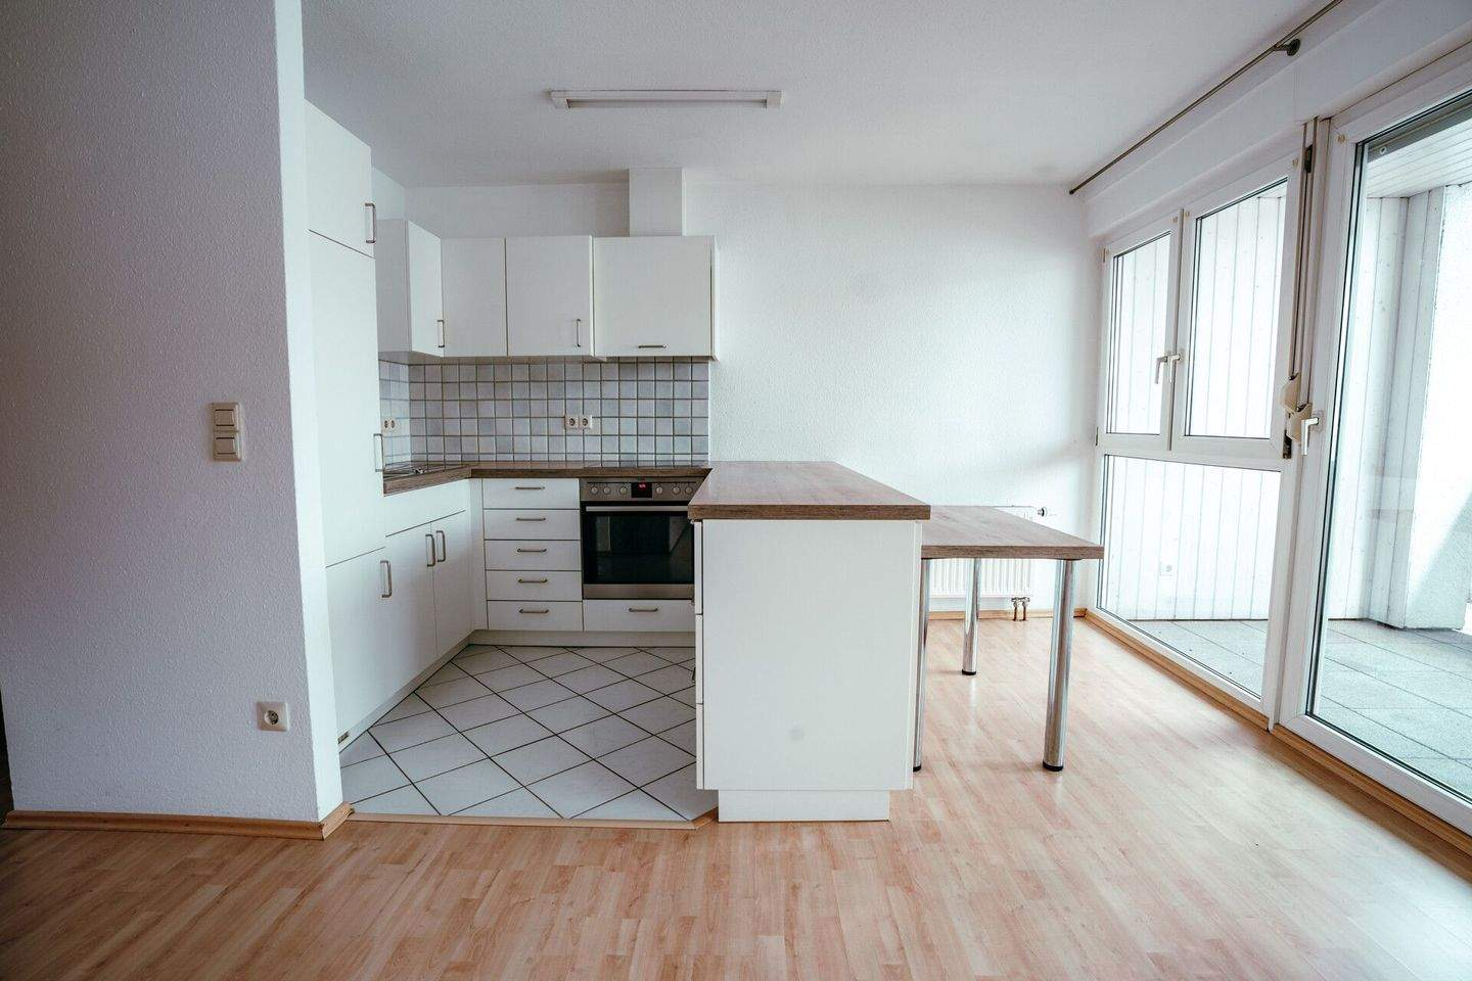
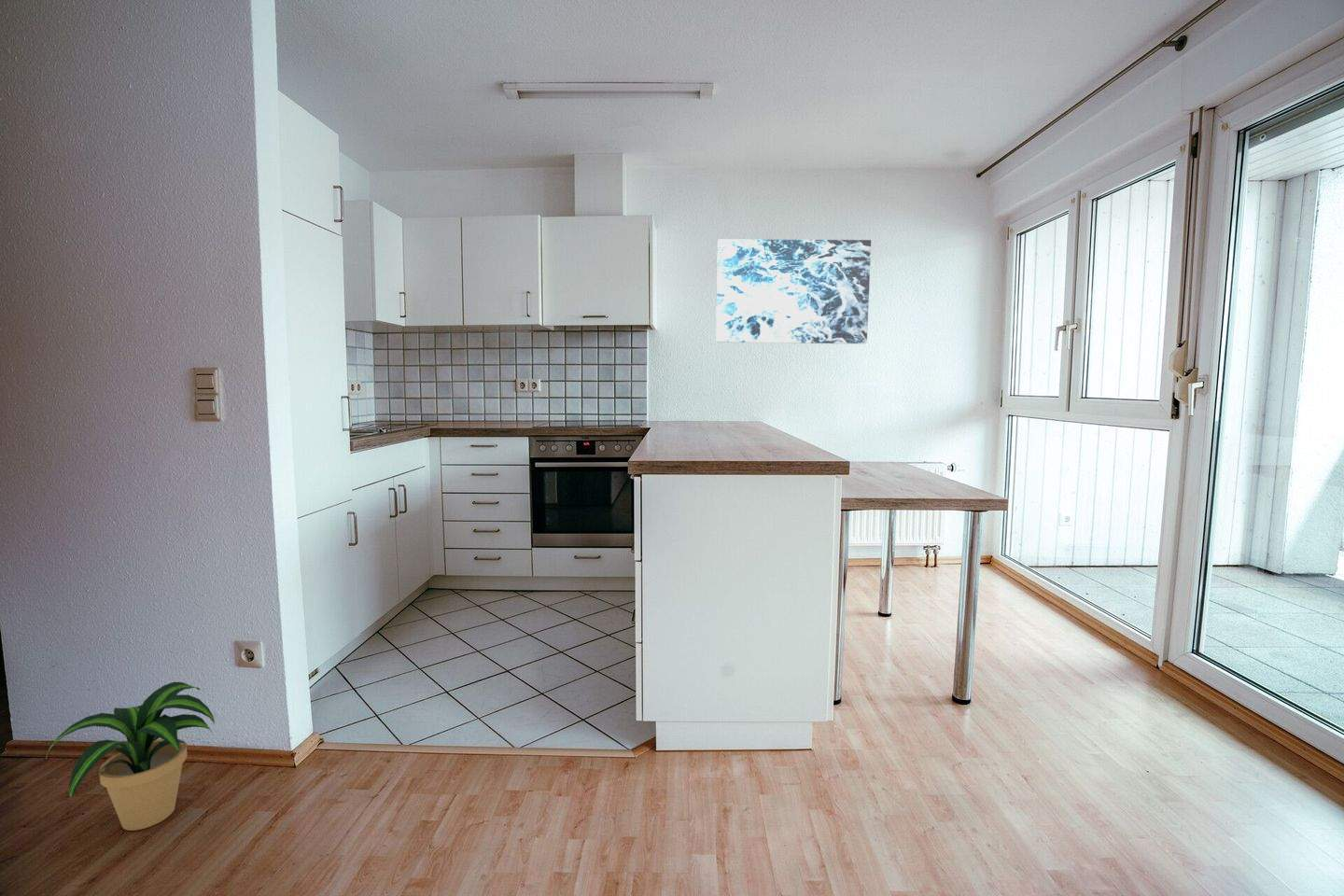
+ wall art [715,239,872,344]
+ potted plant [45,681,216,832]
